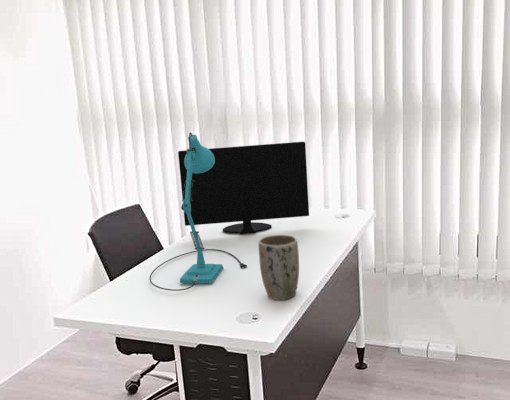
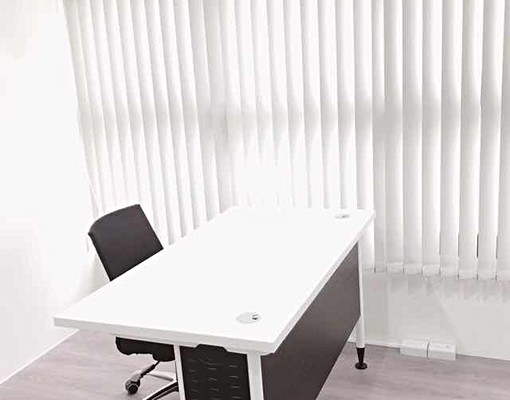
- desk lamp [148,131,248,292]
- computer monitor [177,141,310,235]
- plant pot [258,234,300,301]
